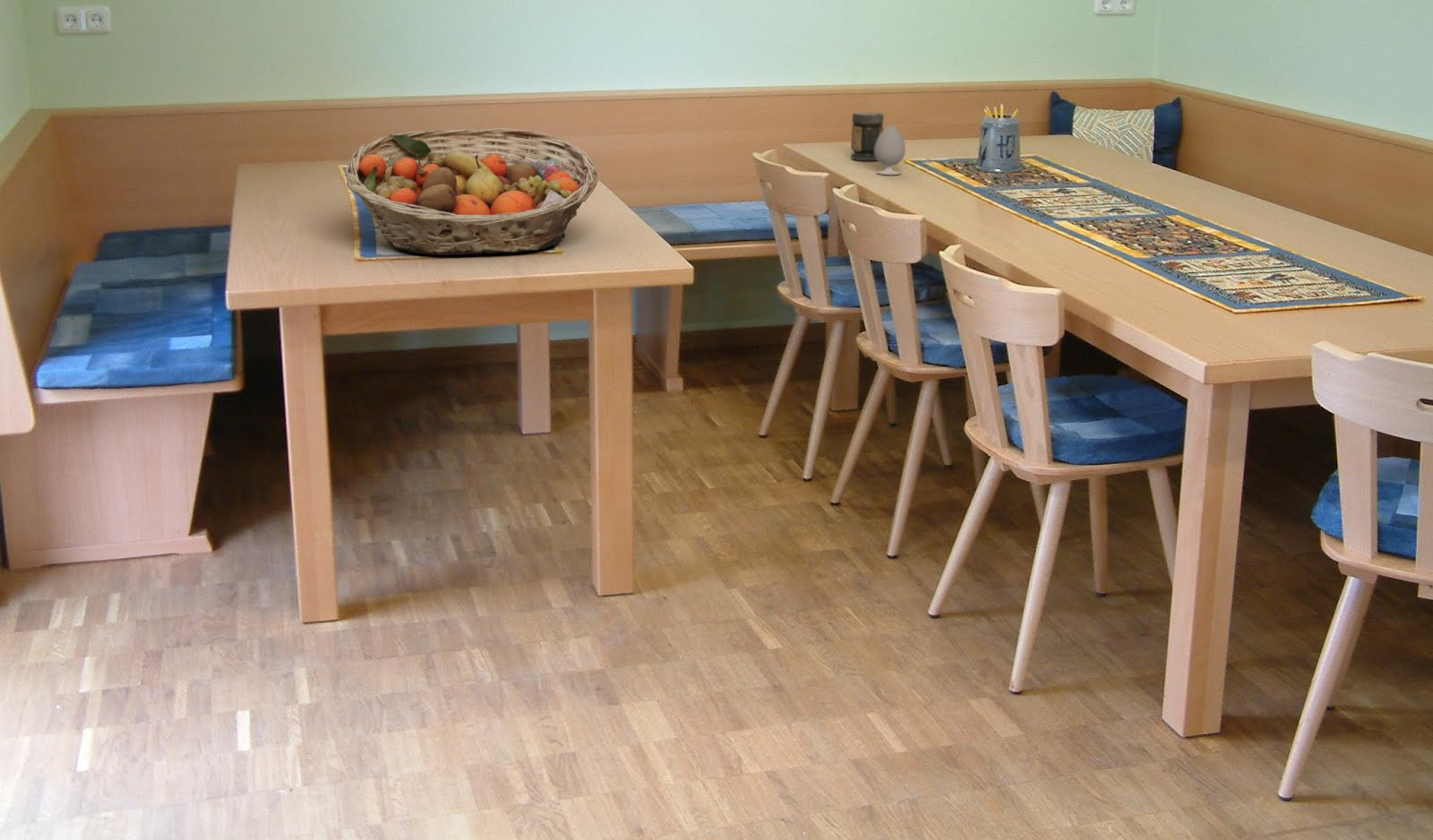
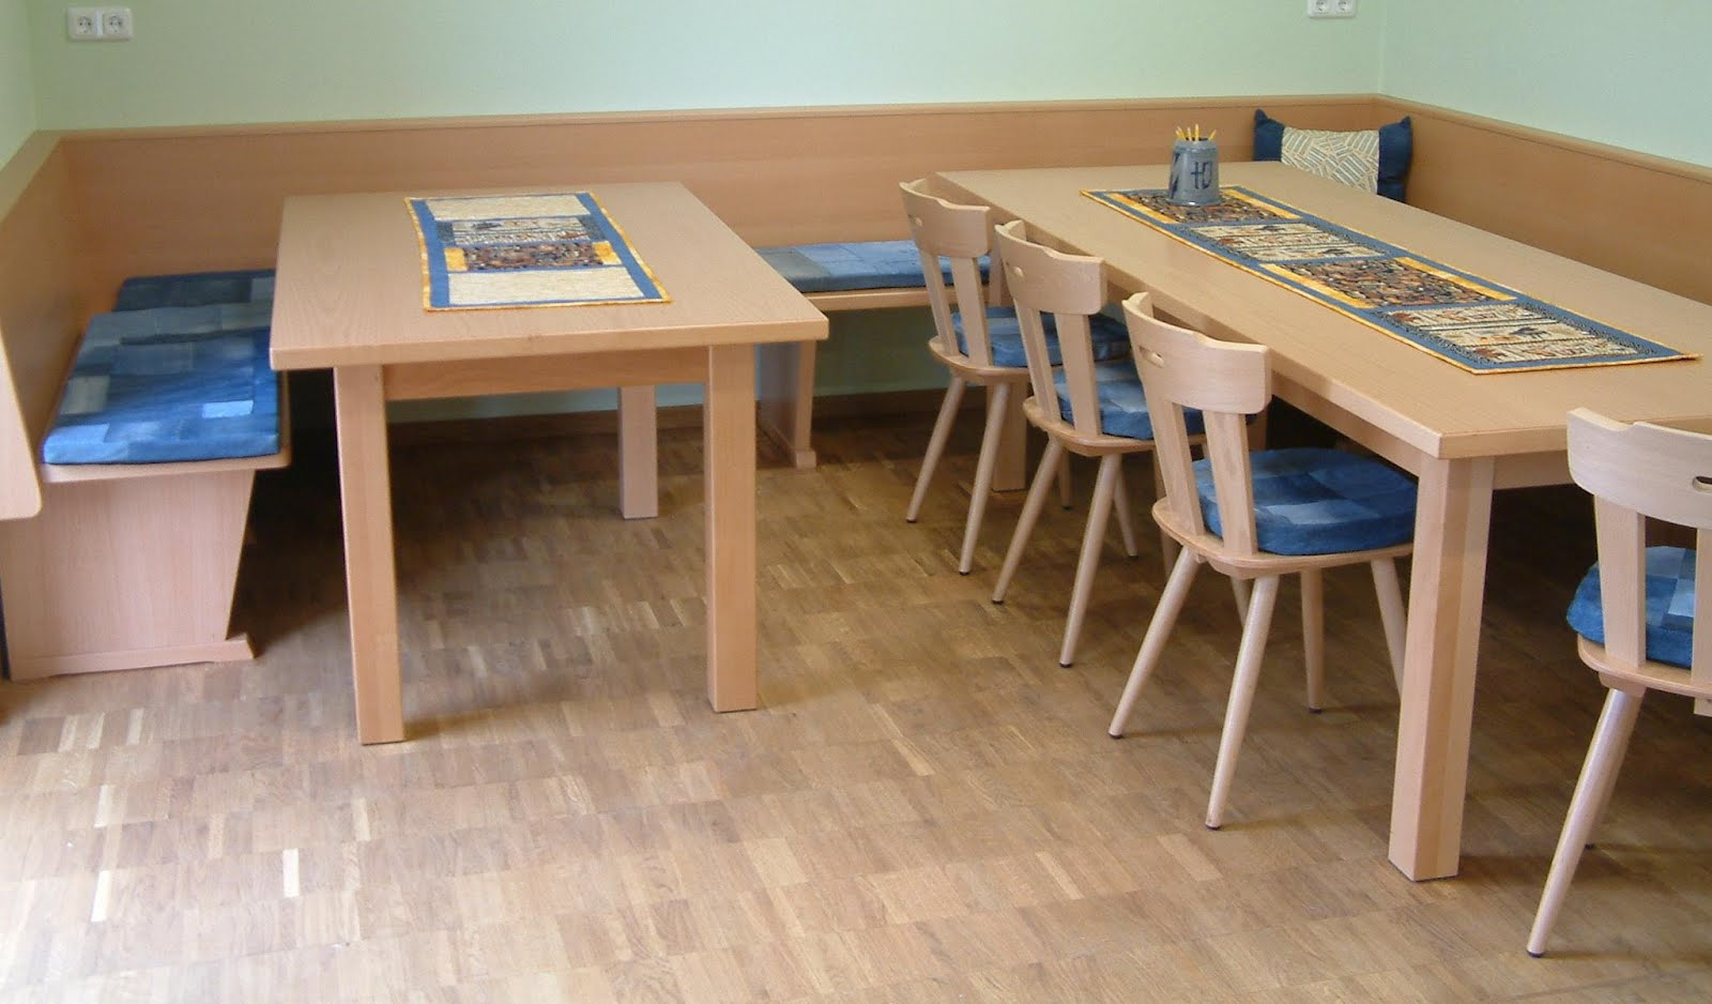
- jar [850,111,885,161]
- fruit basket [345,127,599,255]
- egg chair [874,124,906,176]
